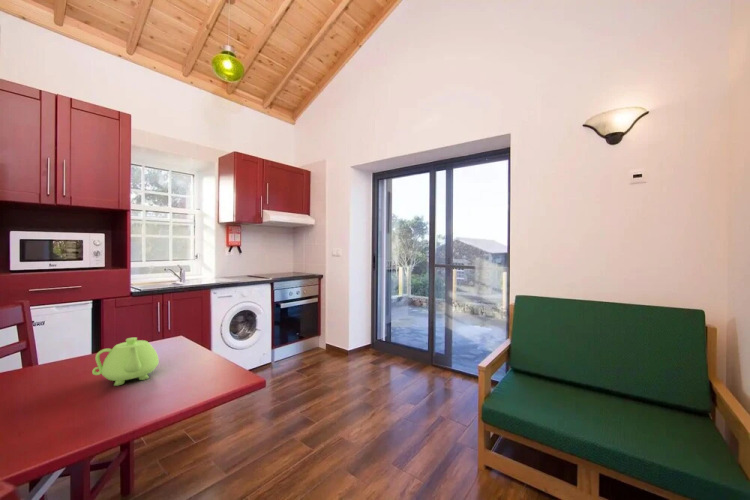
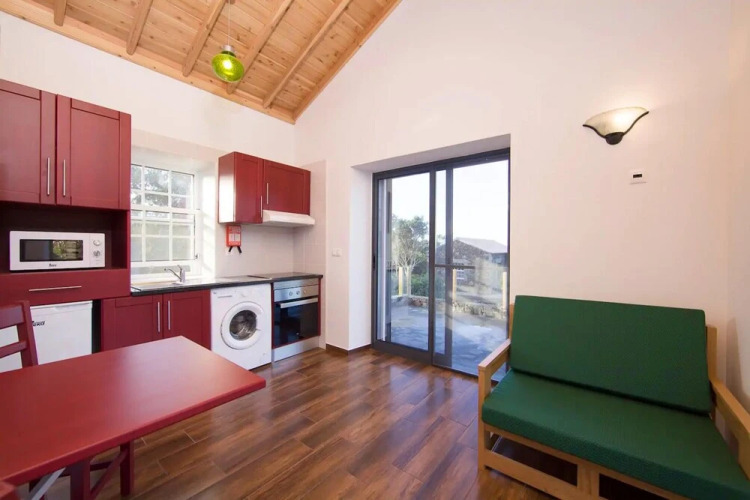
- teapot [91,337,160,387]
